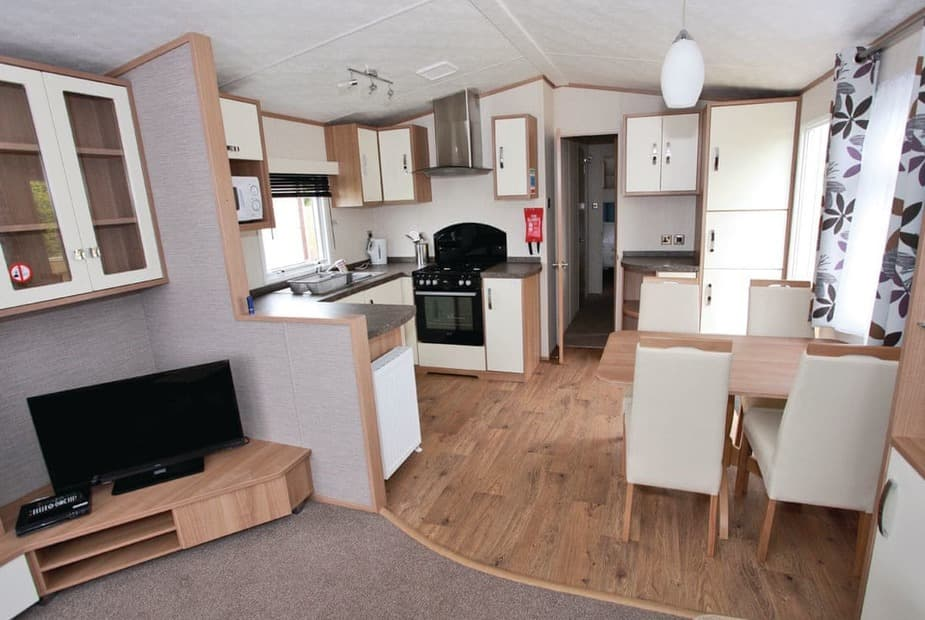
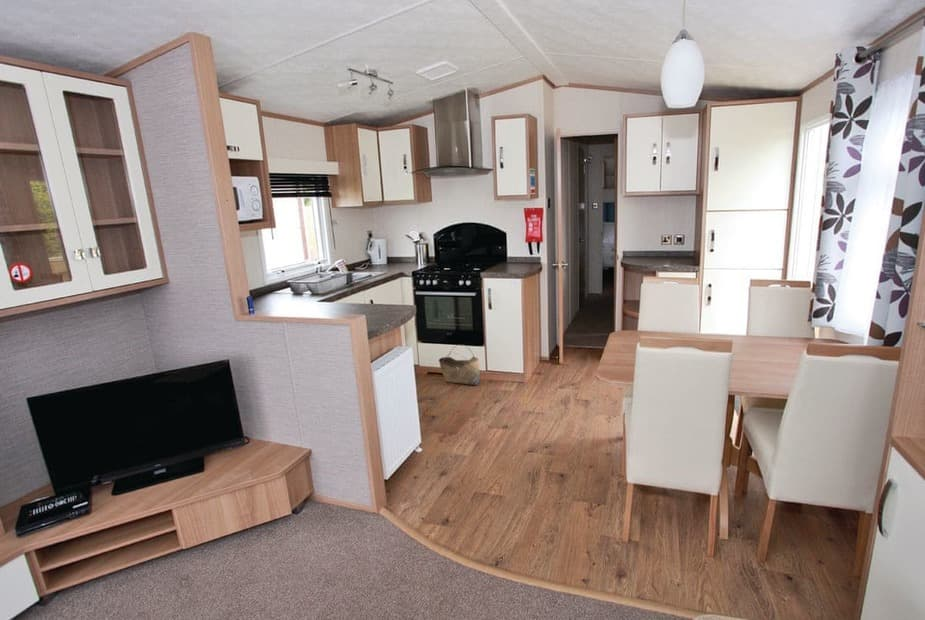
+ basket [438,344,481,386]
